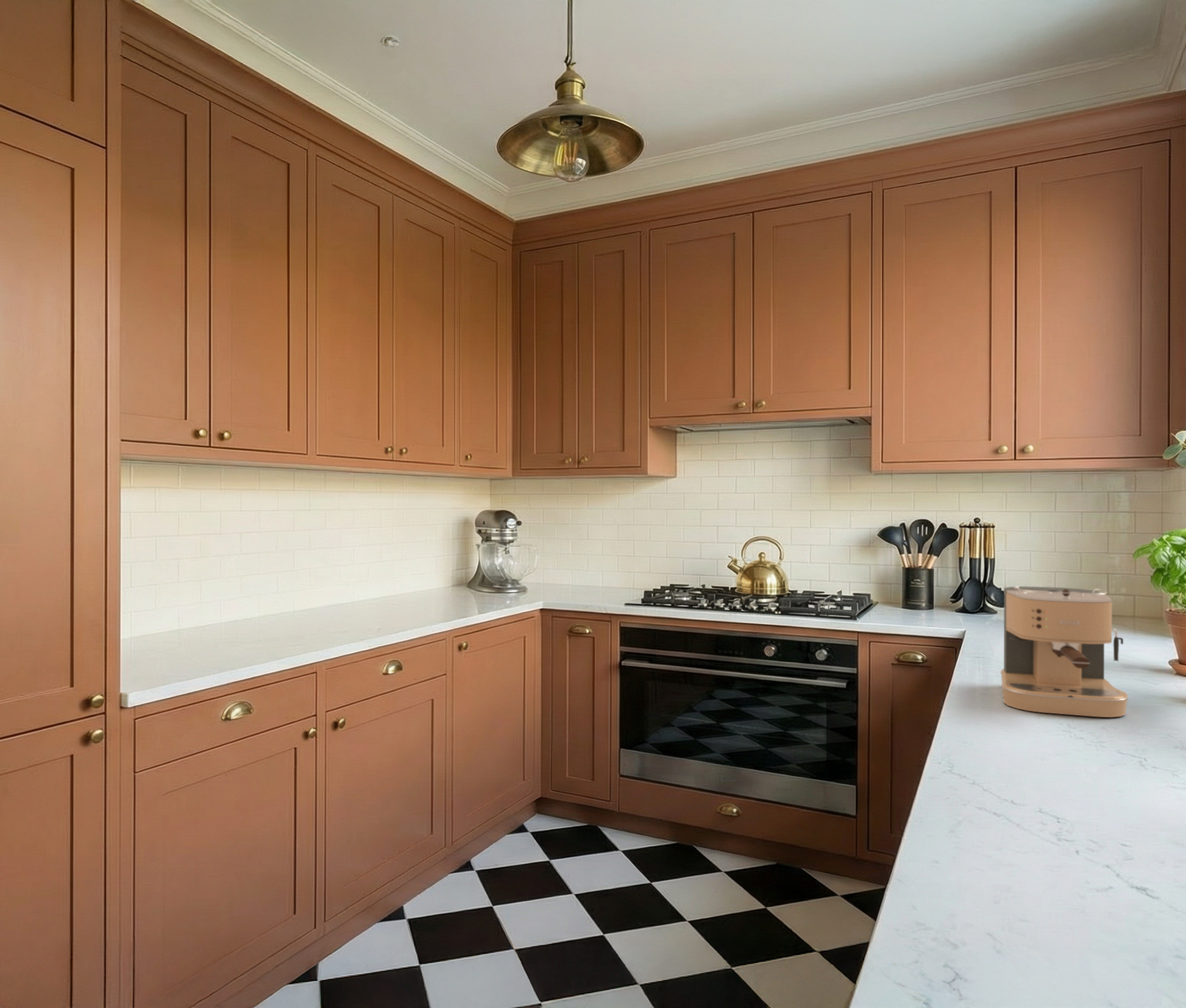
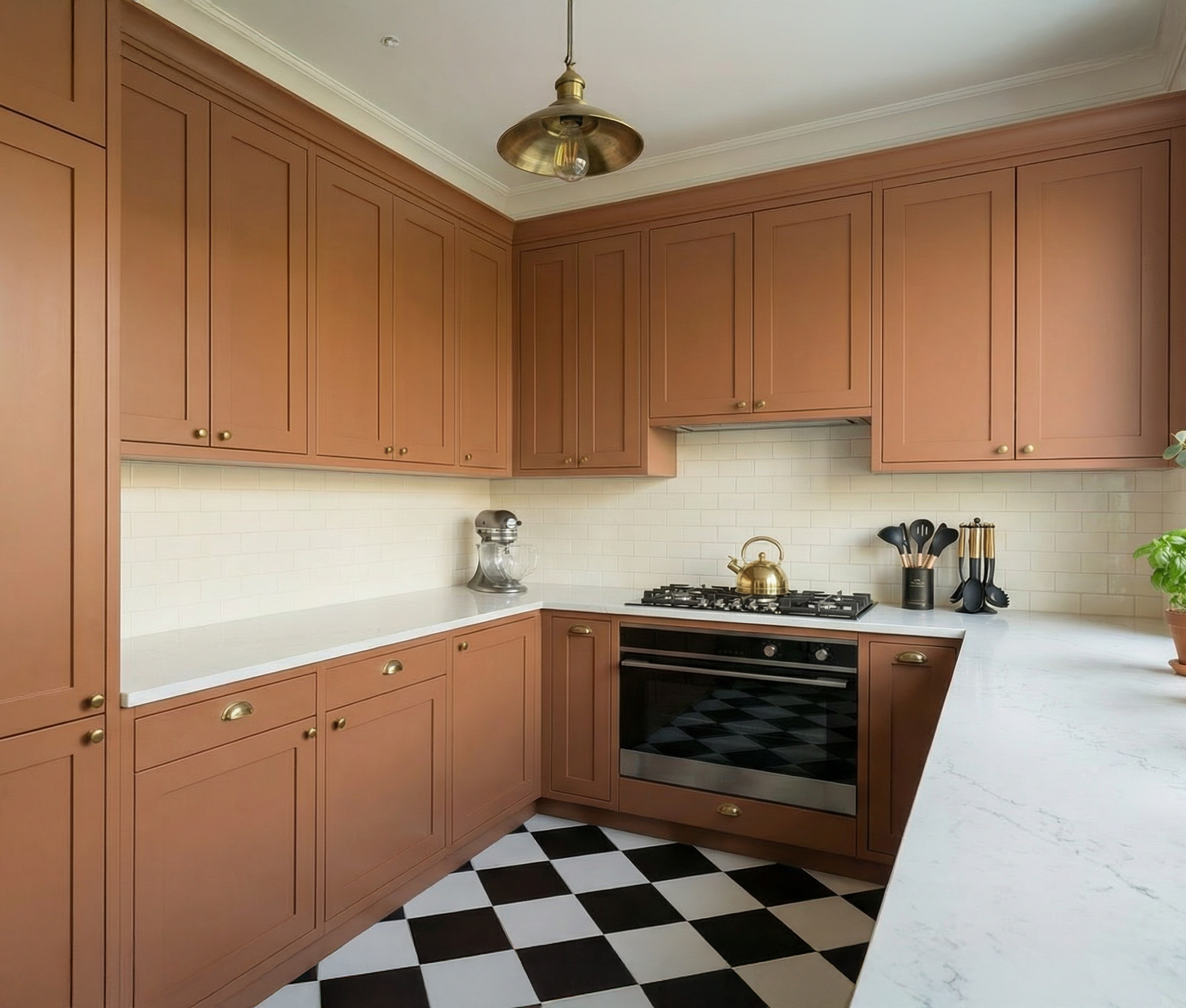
- coffee maker [1000,586,1129,718]
